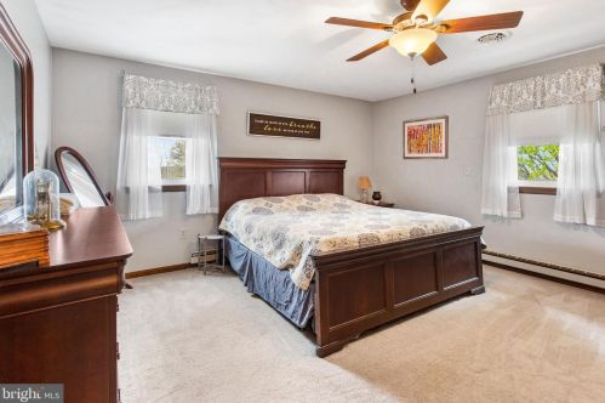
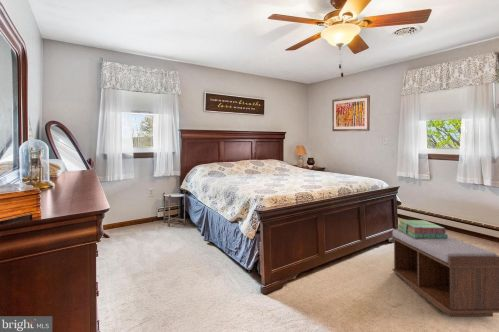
+ bench [391,229,499,318]
+ stack of books [396,219,449,239]
